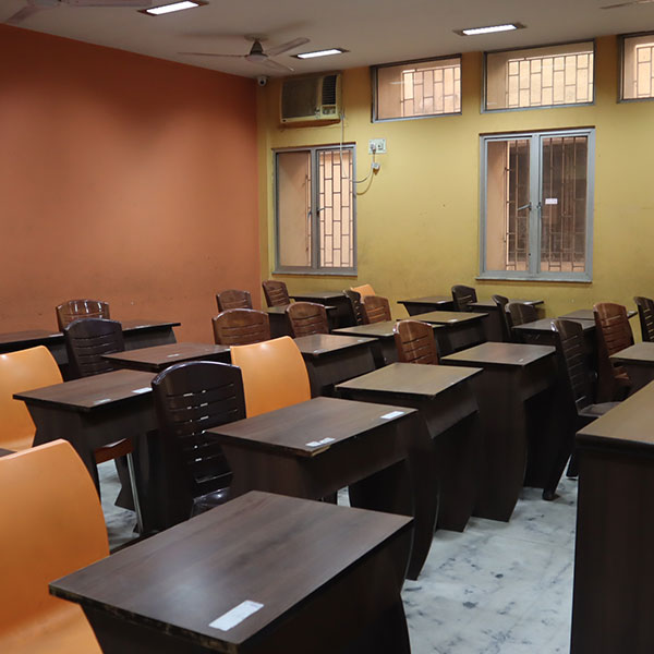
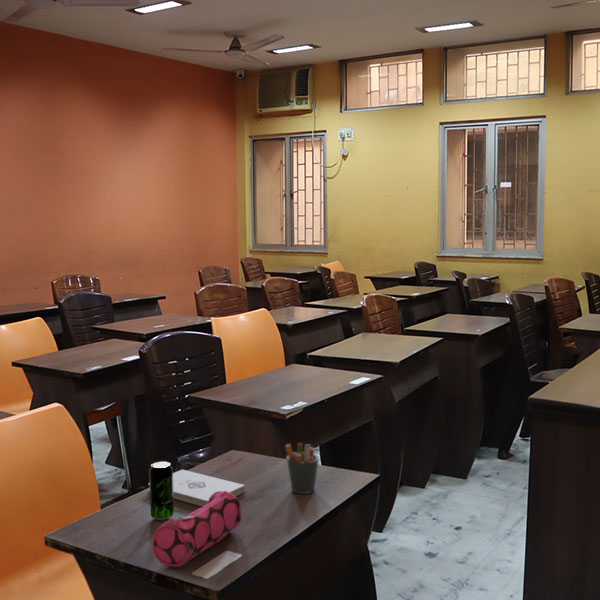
+ notepad [148,469,246,507]
+ pen holder [284,442,320,495]
+ beverage can [148,460,175,521]
+ pencil case [151,491,242,568]
